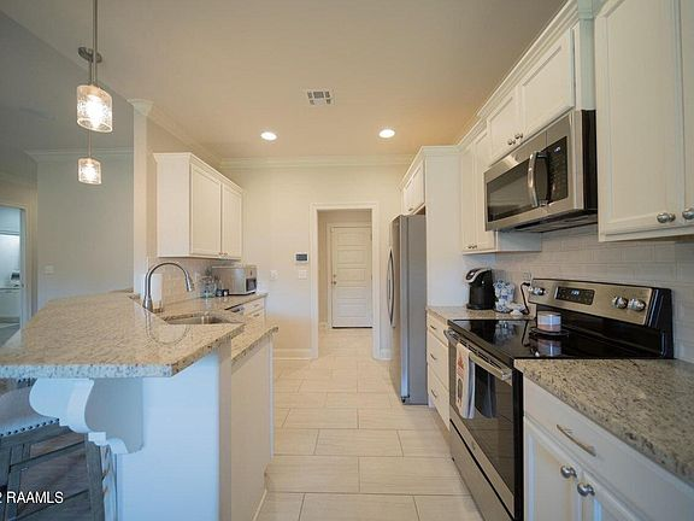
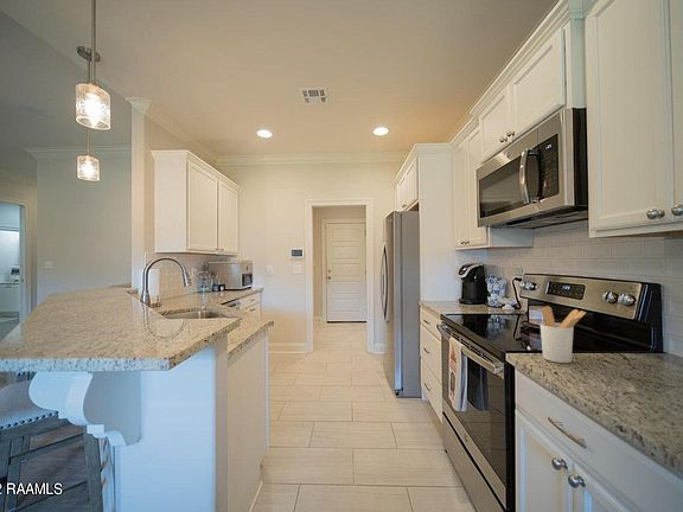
+ utensil holder [538,305,587,364]
